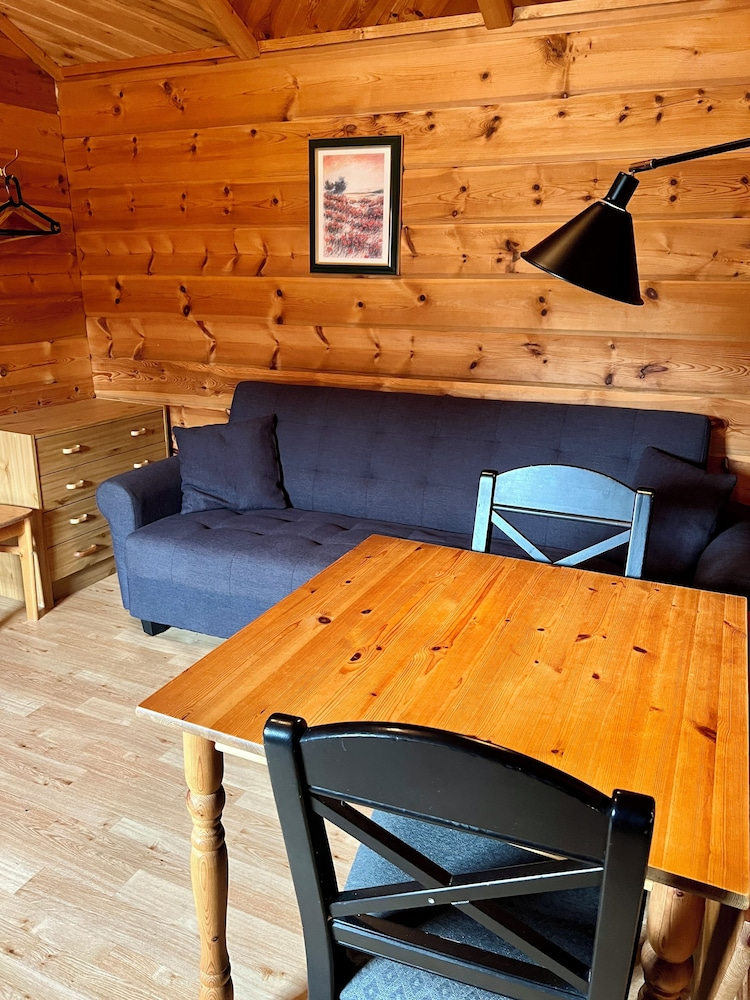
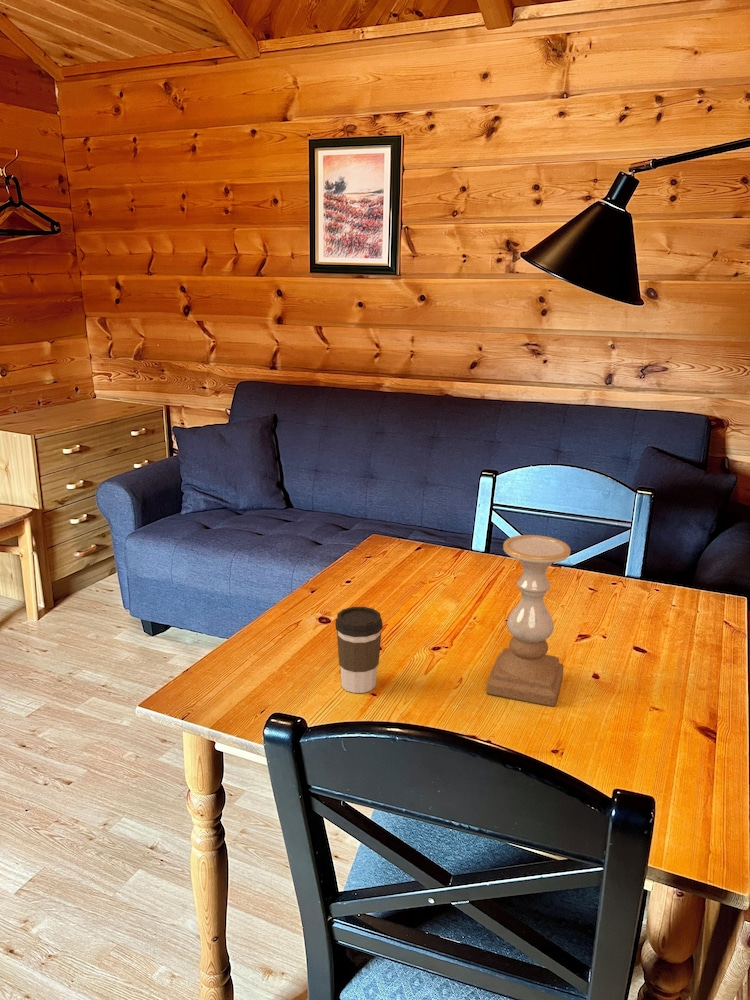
+ coffee cup [334,606,384,694]
+ candle holder [486,534,572,707]
